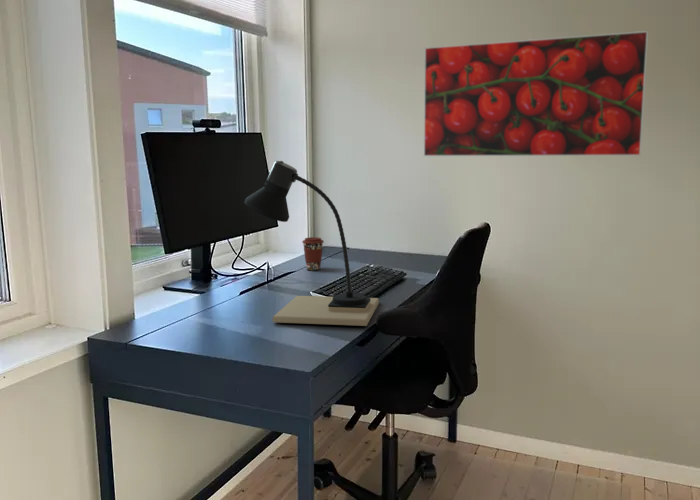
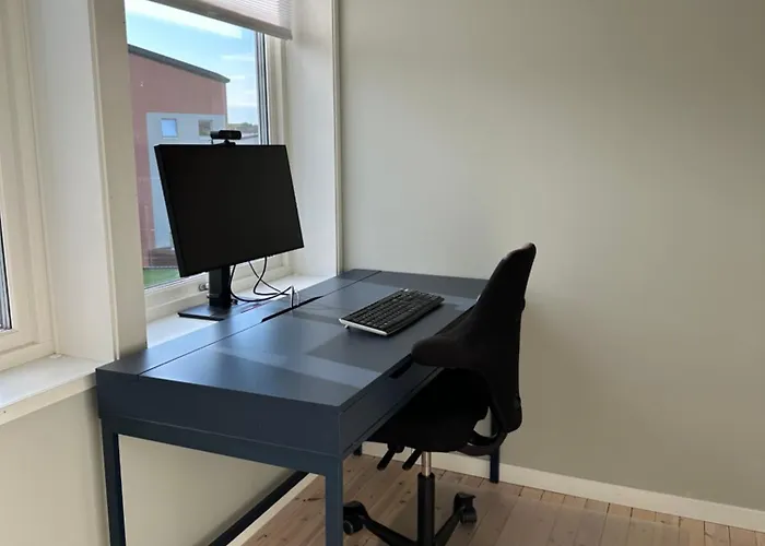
- desk lamp [244,160,380,327]
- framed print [423,30,649,157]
- coffee cup [301,236,325,271]
